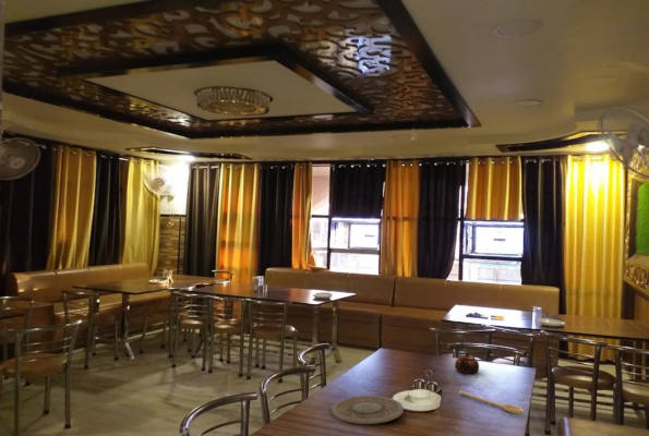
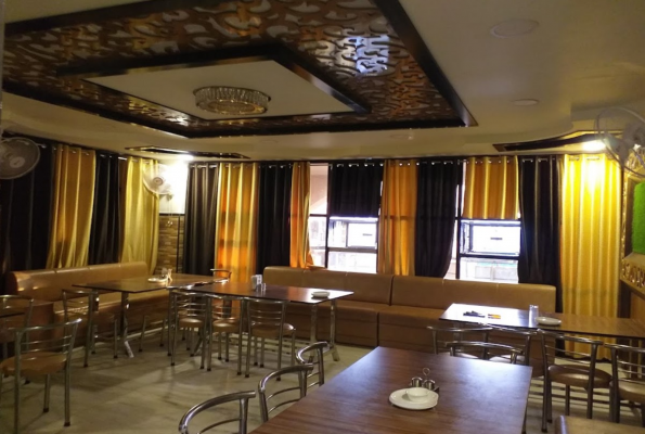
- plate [330,395,405,425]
- spoon [458,390,524,415]
- teapot [454,350,480,375]
